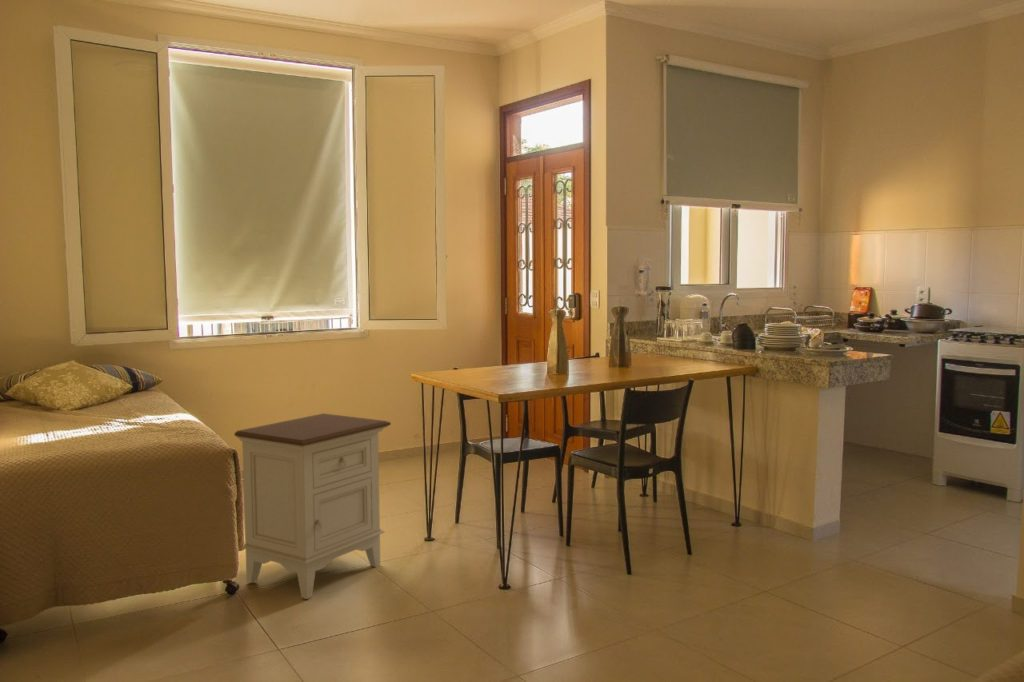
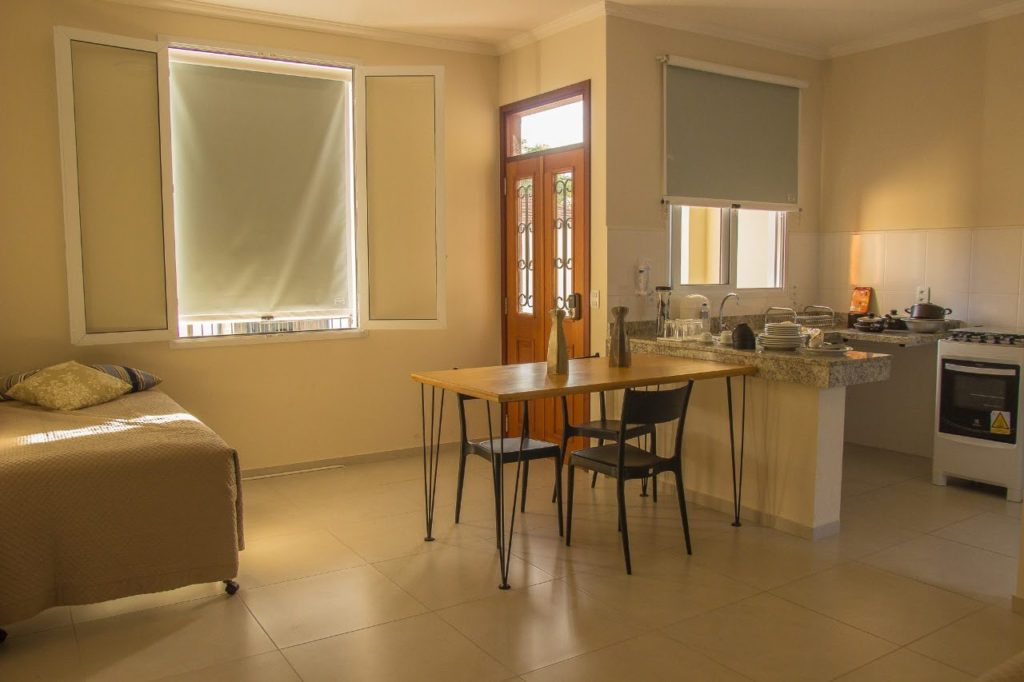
- nightstand [233,412,392,600]
